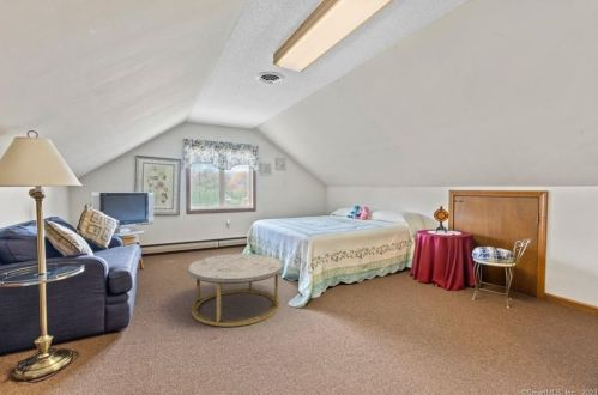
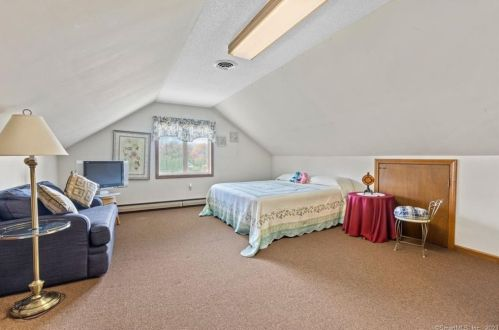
- coffee table [186,253,285,328]
